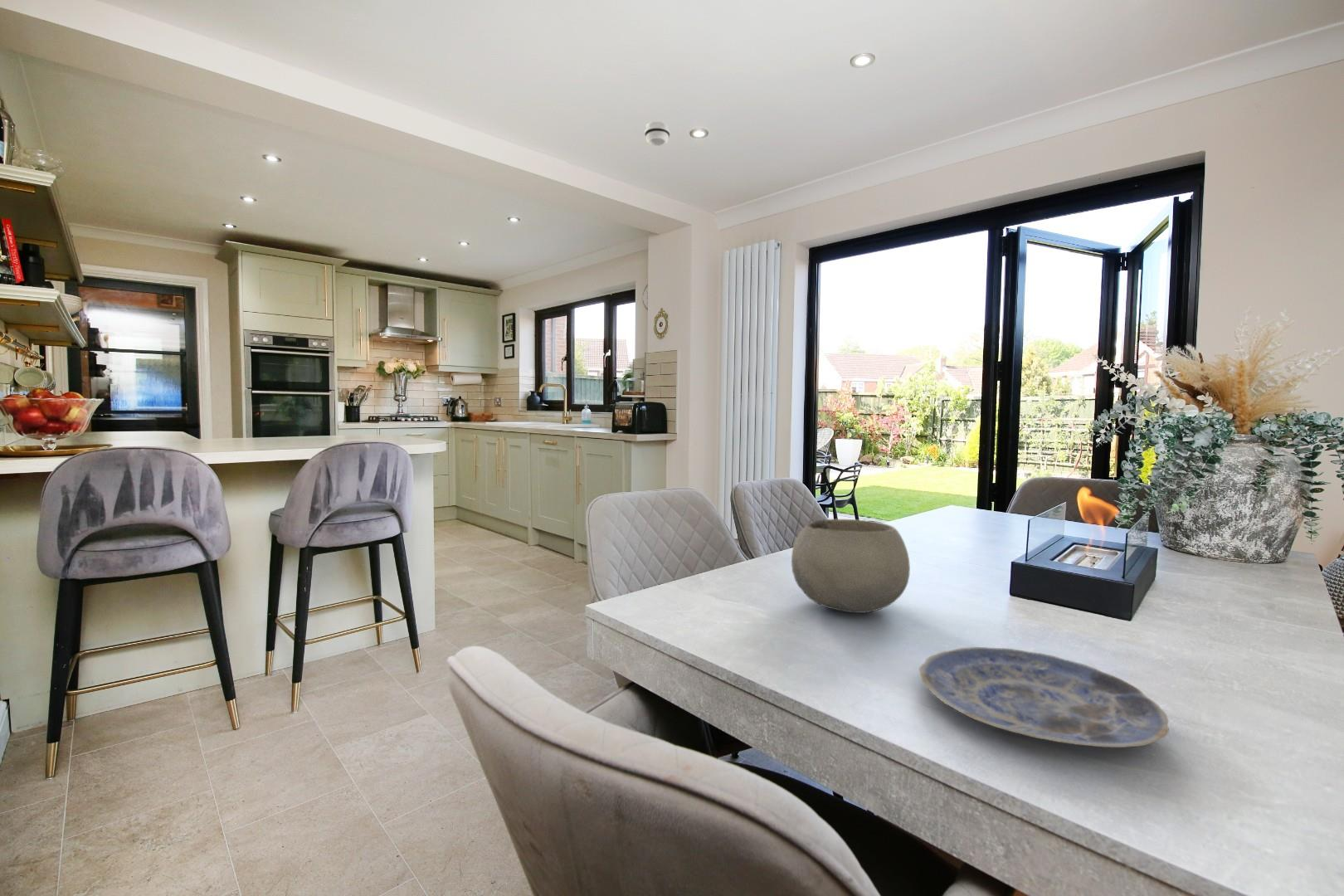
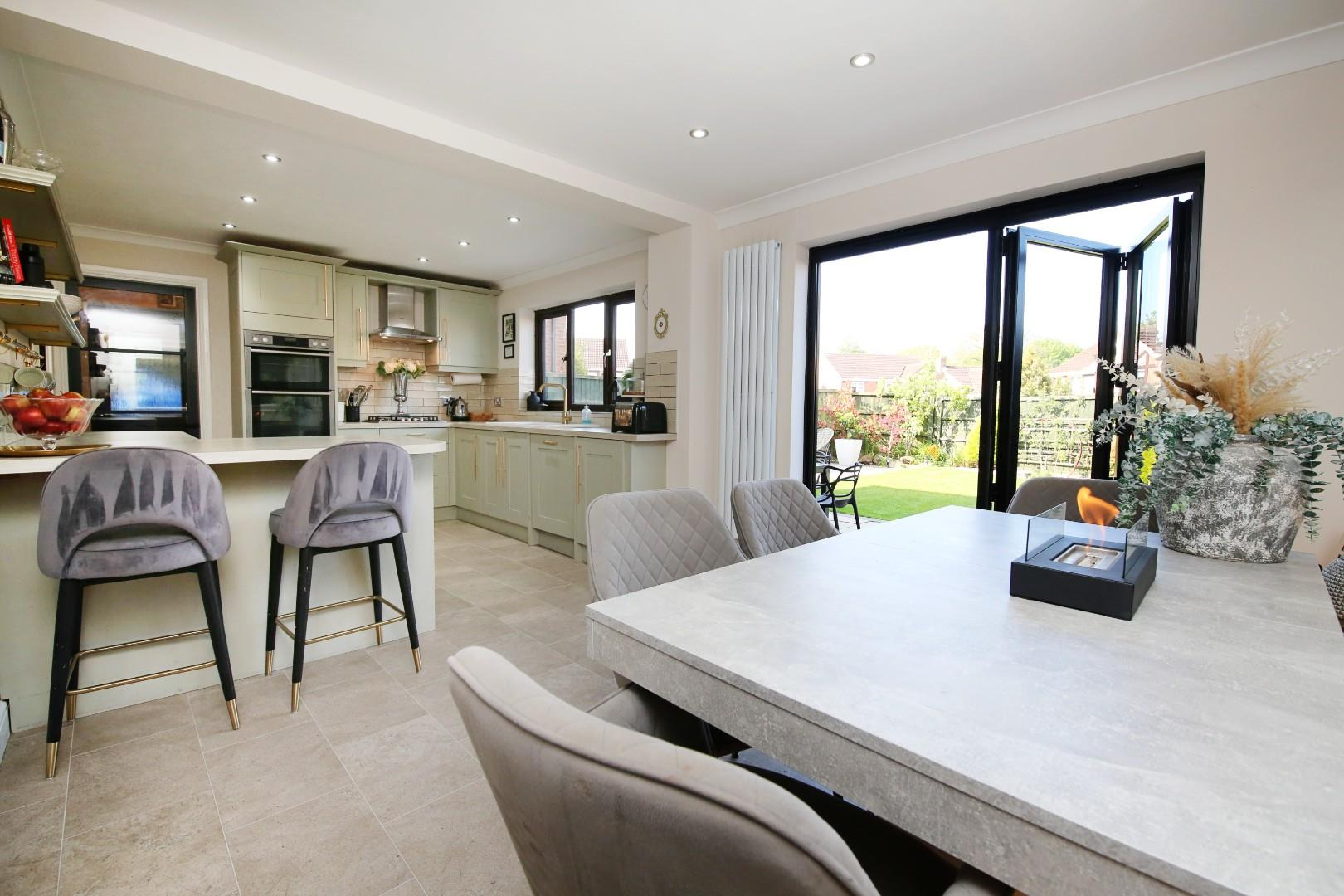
- plate [918,646,1170,748]
- bowl [791,519,911,614]
- smoke detector [644,121,671,147]
